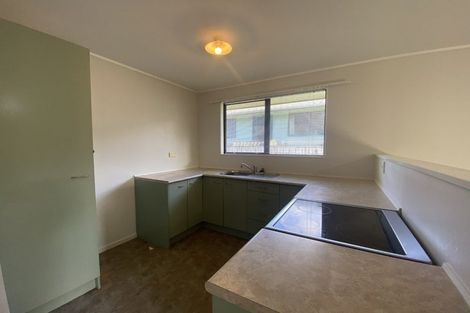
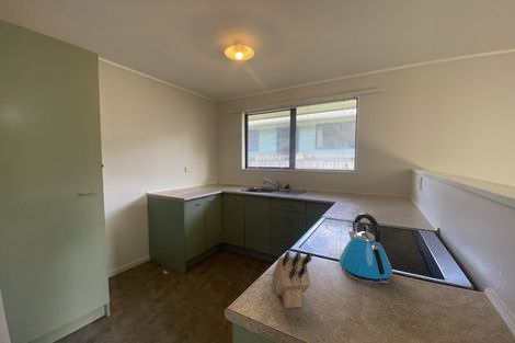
+ knife block [272,250,312,309]
+ kettle [339,213,393,285]
